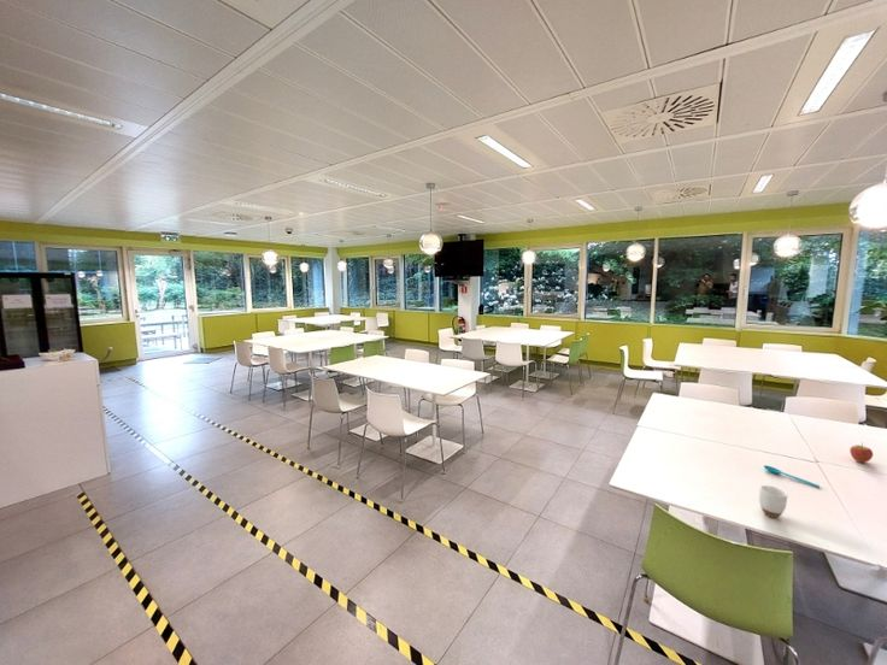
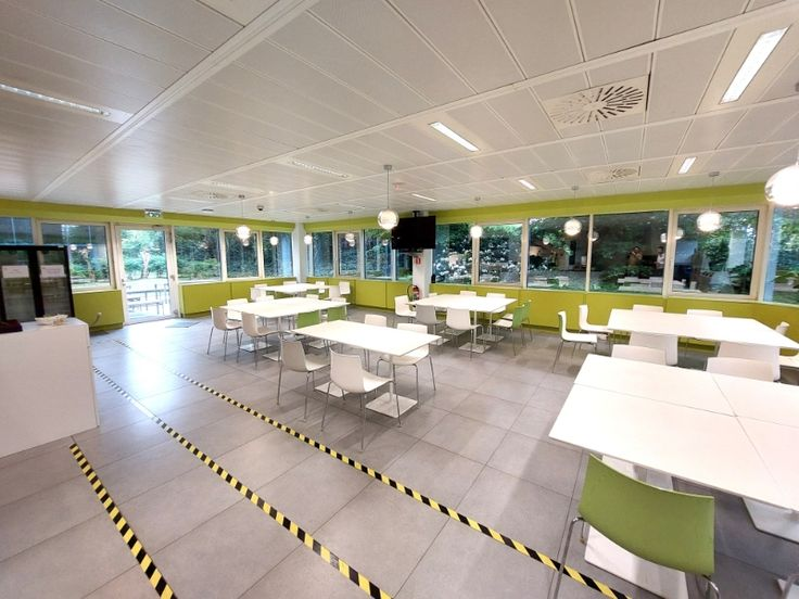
- fruit [848,442,874,464]
- spoon [763,464,821,489]
- mug [758,484,788,519]
